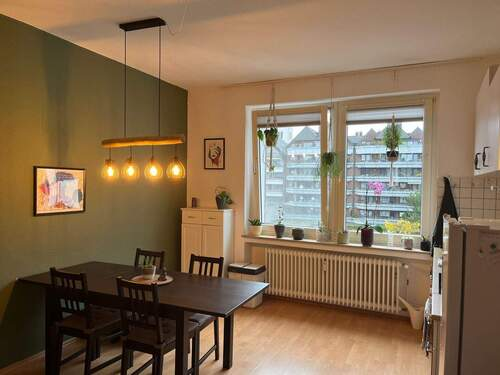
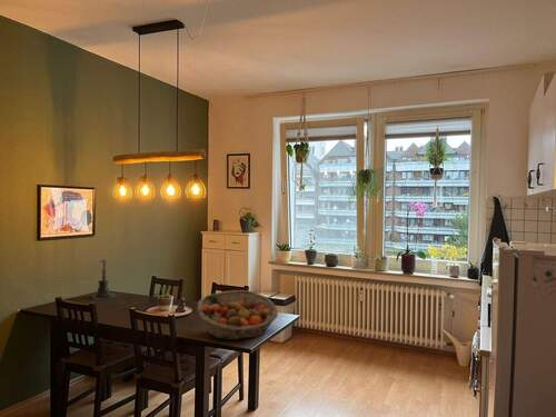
+ candle holder [90,258,119,300]
+ fruit basket [197,289,279,341]
